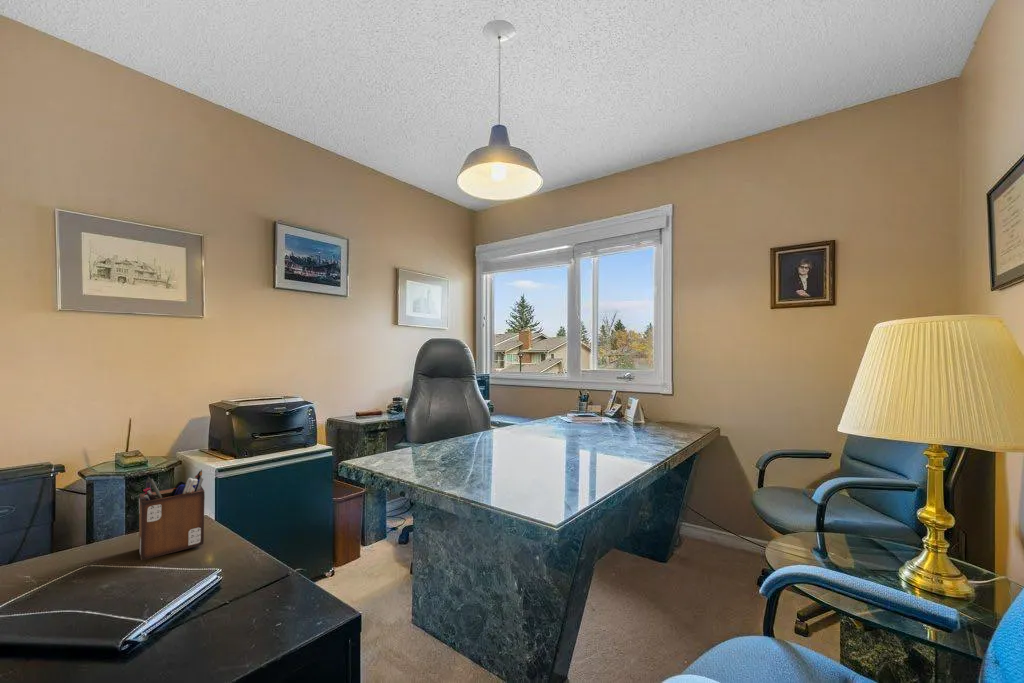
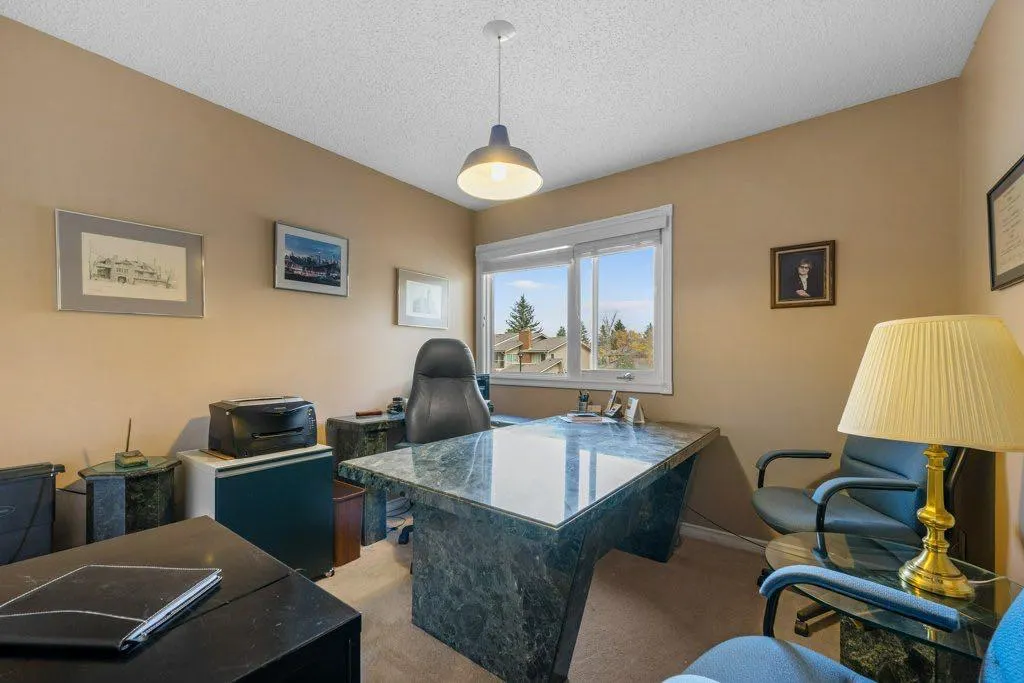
- desk organizer [138,468,206,561]
